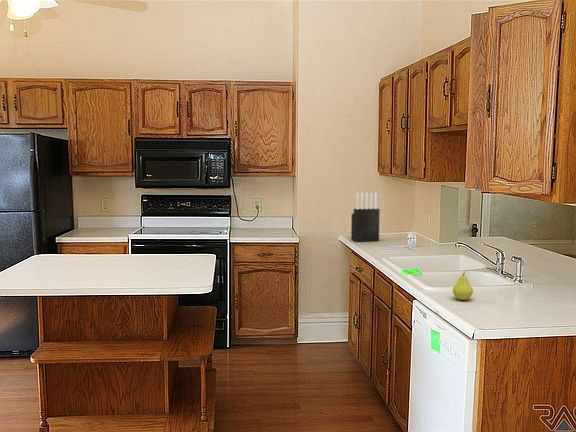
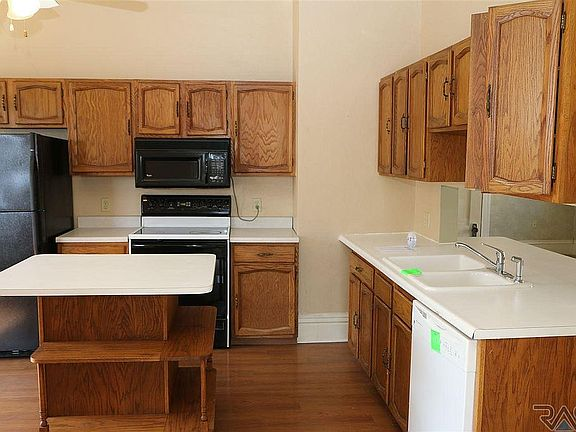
- knife block [350,192,381,243]
- fruit [452,271,474,301]
